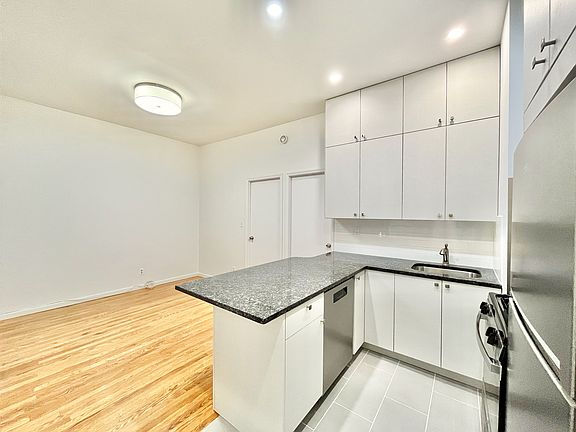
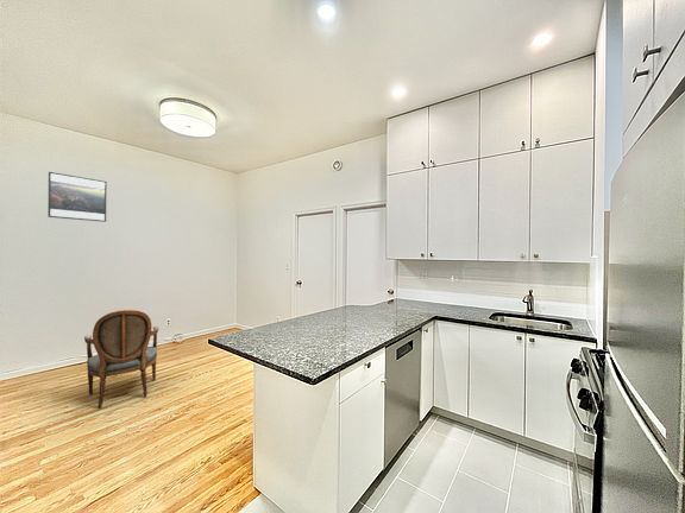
+ armchair [83,309,159,410]
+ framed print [46,171,108,223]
